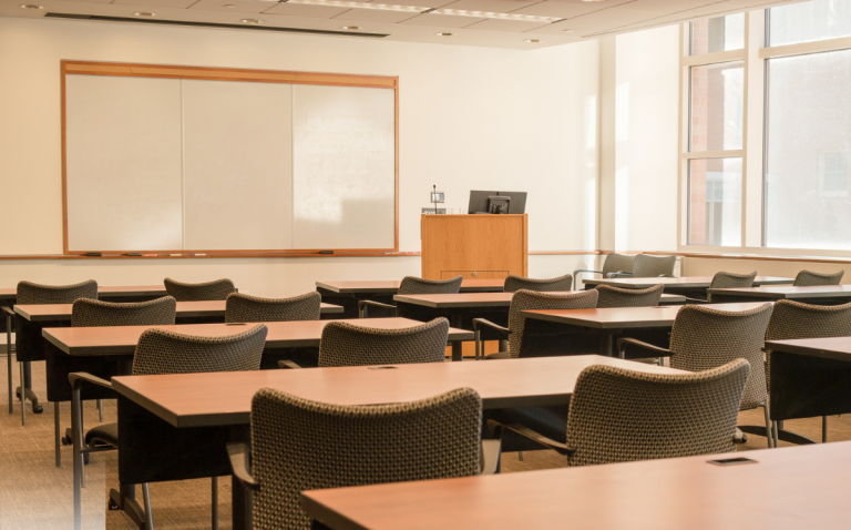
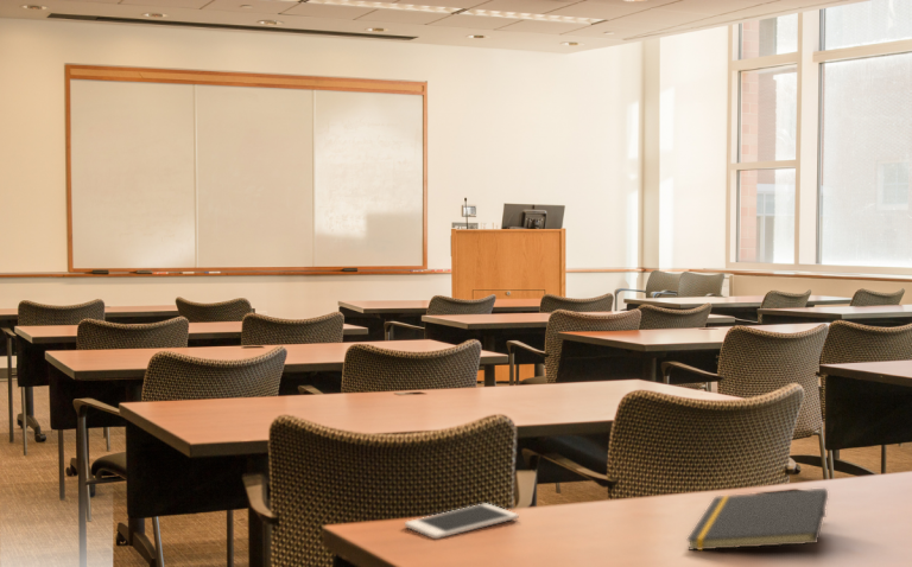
+ notepad [685,488,829,552]
+ cell phone [404,503,520,540]
